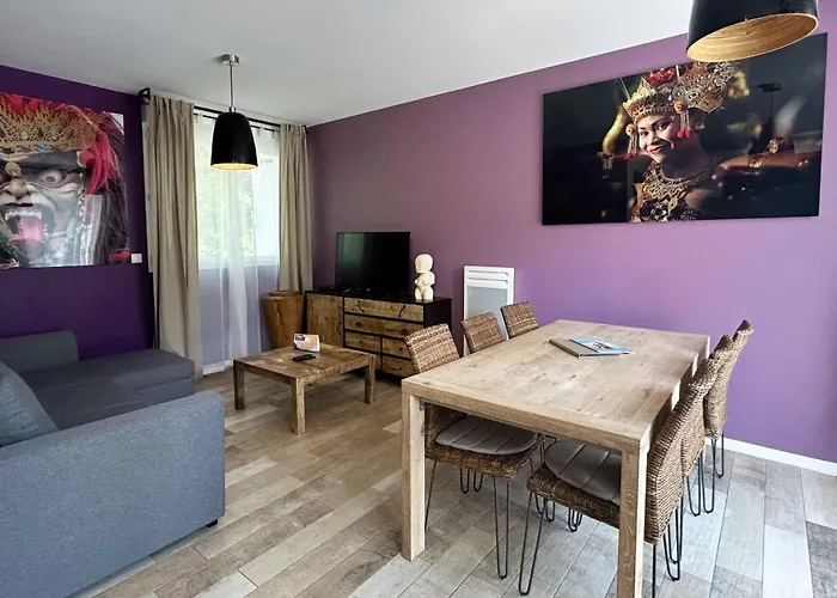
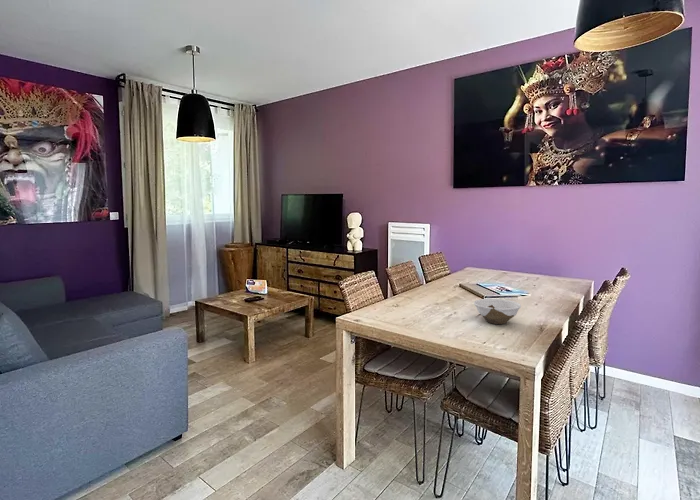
+ bowl [473,298,522,325]
